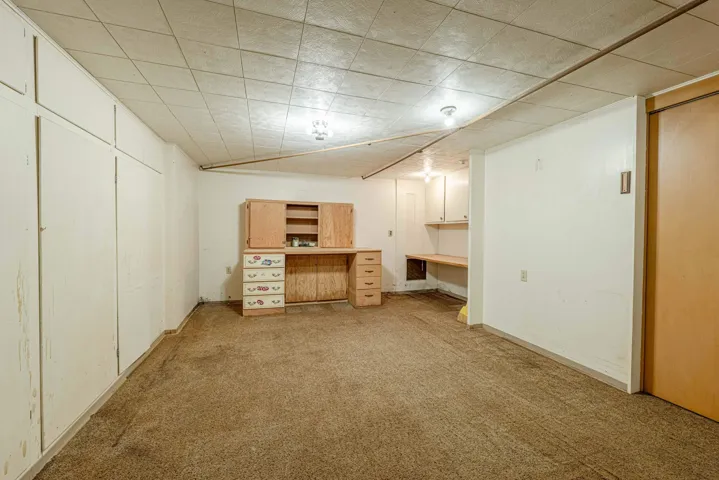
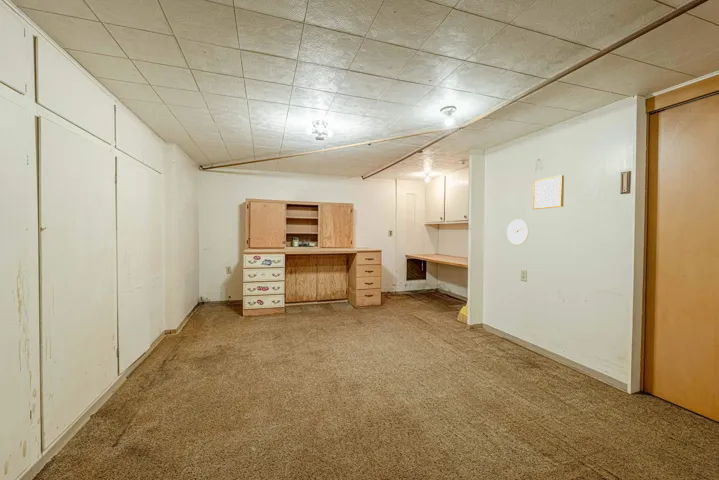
+ wall art [532,174,565,210]
+ wall clock [506,218,530,246]
